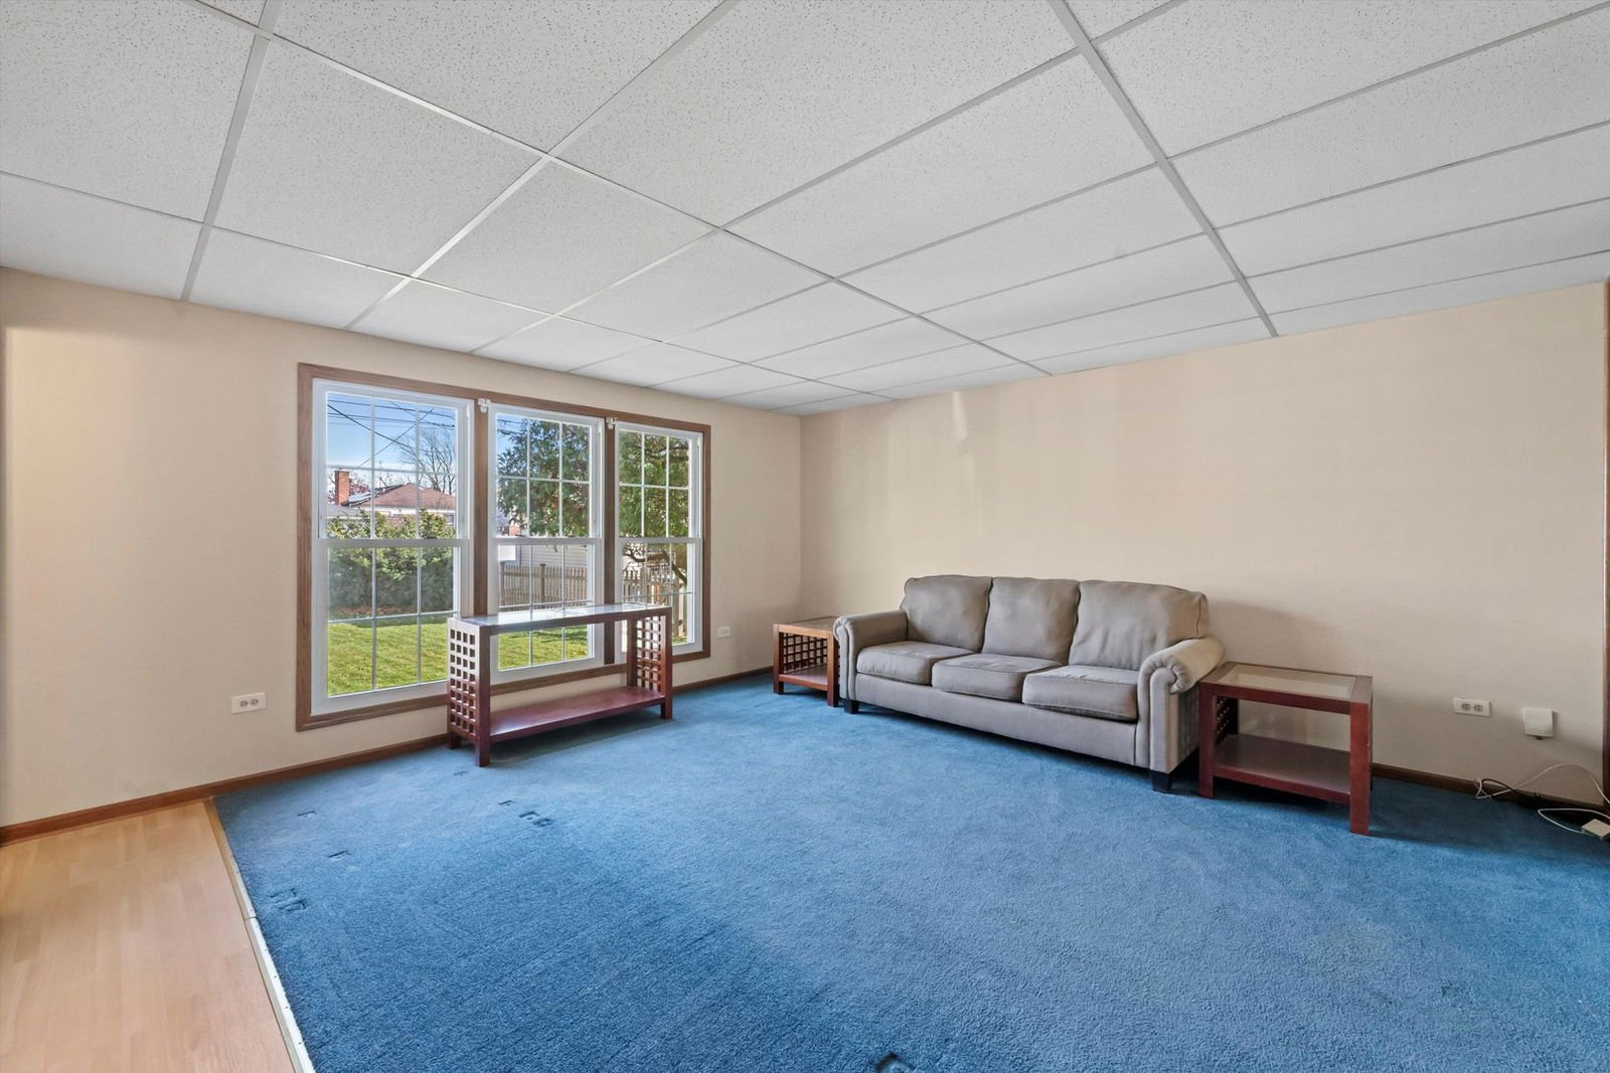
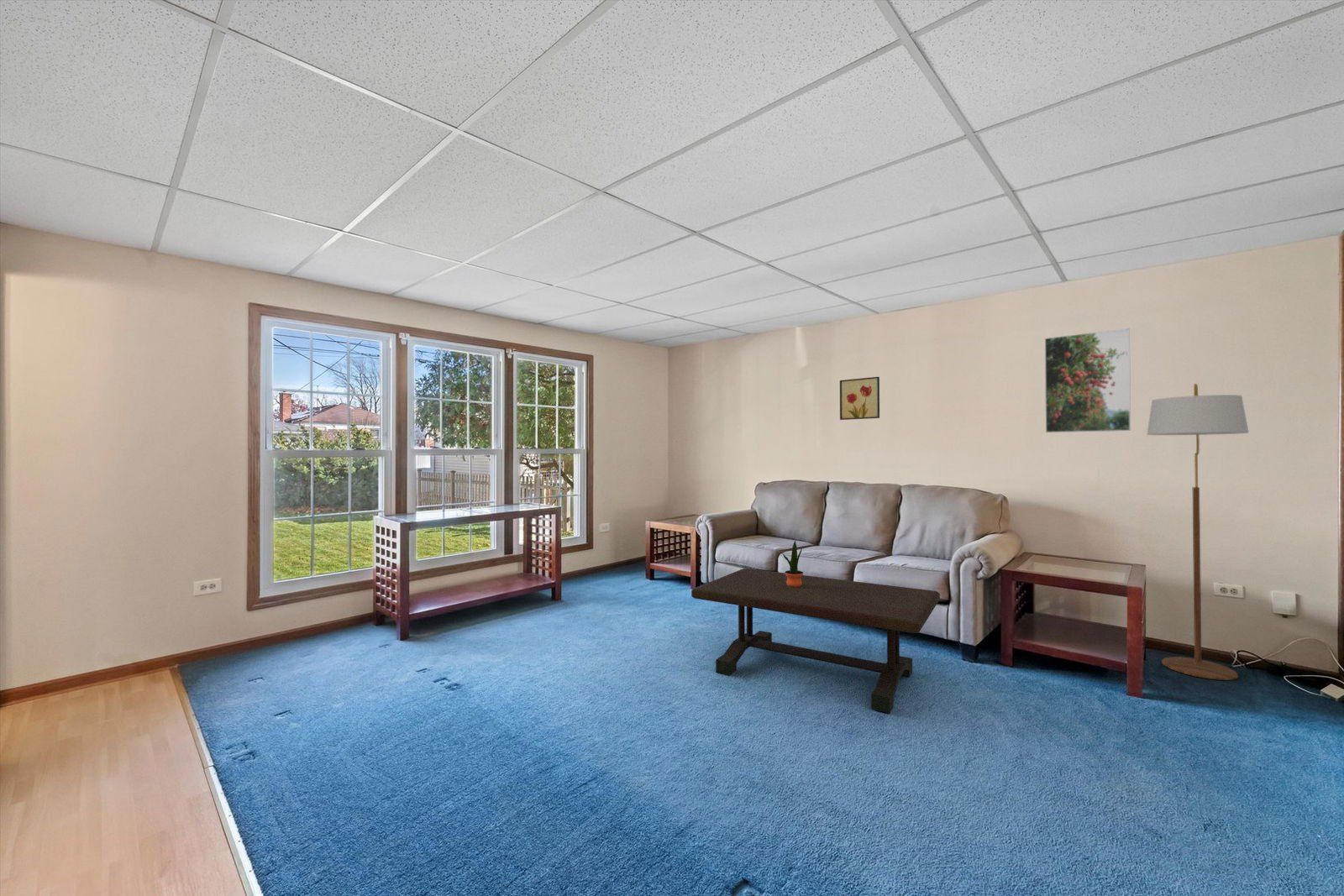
+ floor lamp [1146,383,1250,681]
+ coffee table [690,568,941,714]
+ potted plant [782,540,804,587]
+ wall art [839,376,880,421]
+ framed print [1044,327,1131,433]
